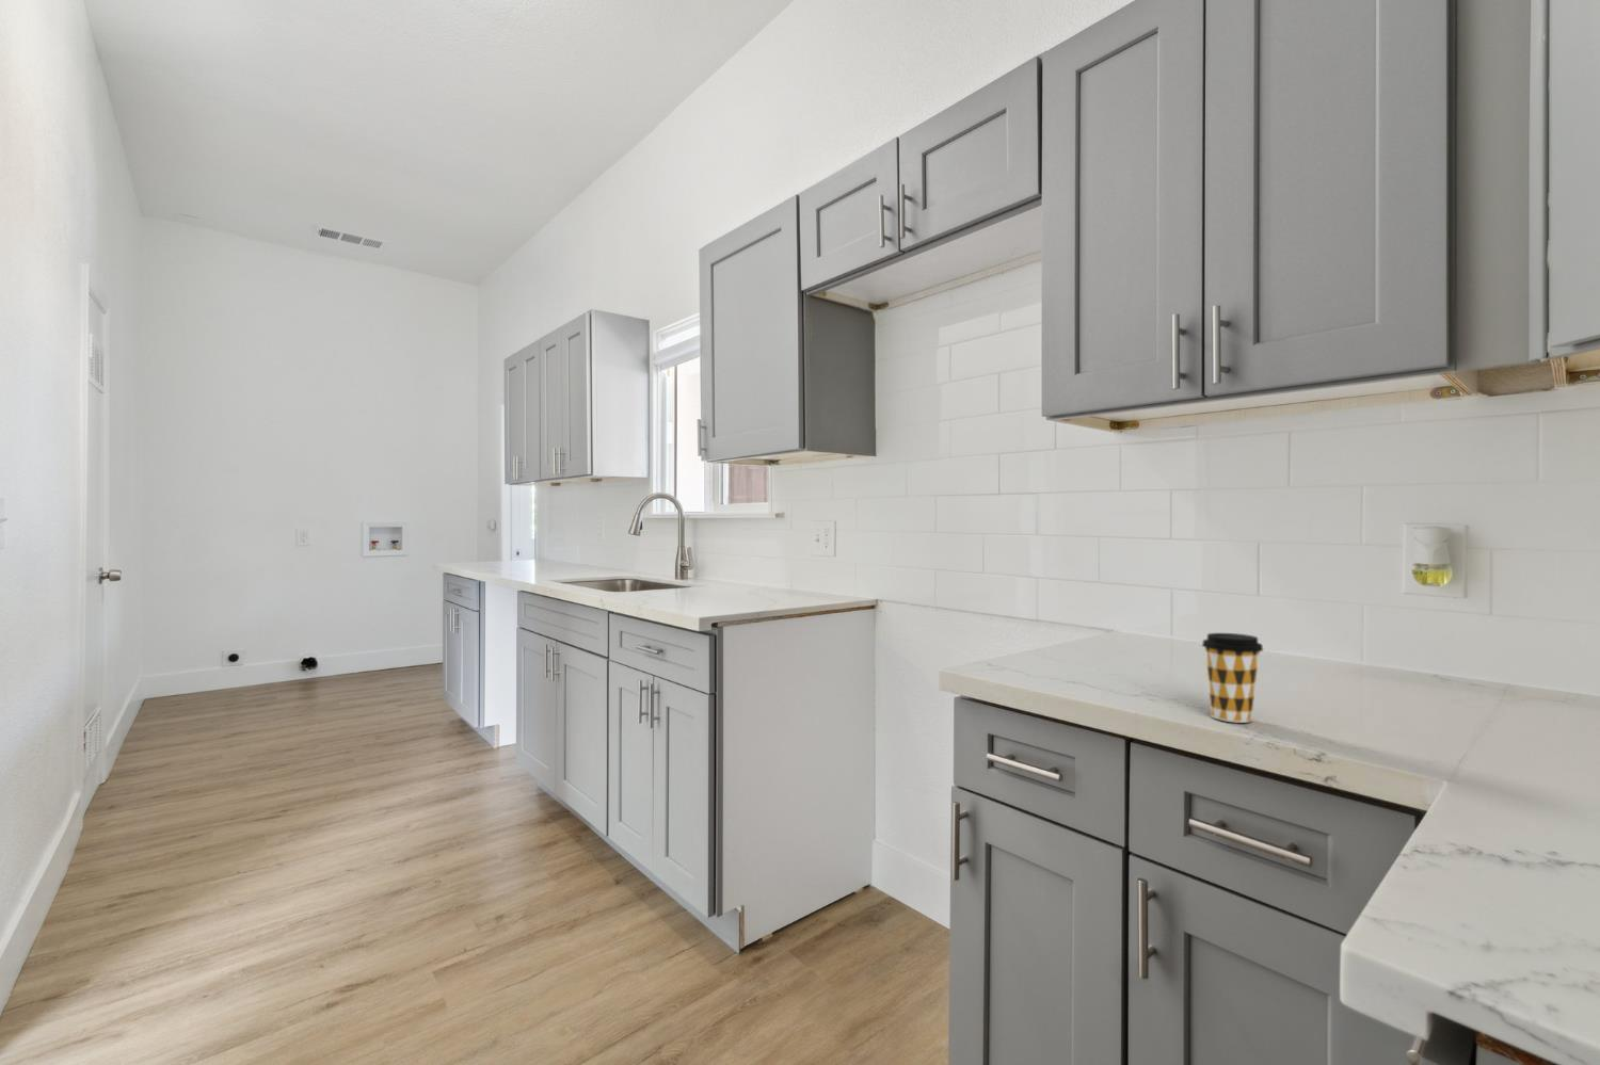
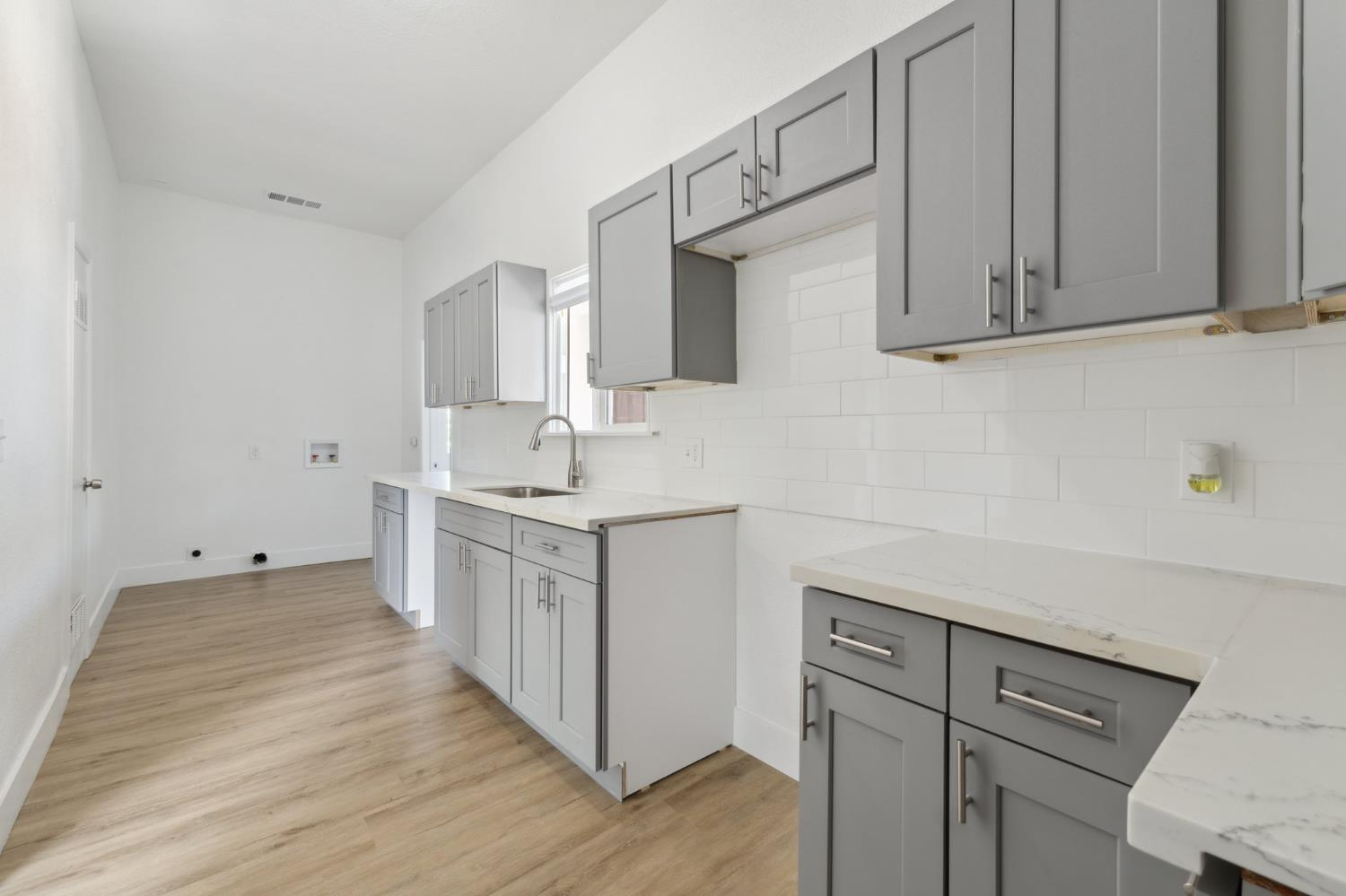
- coffee cup [1201,632,1264,724]
